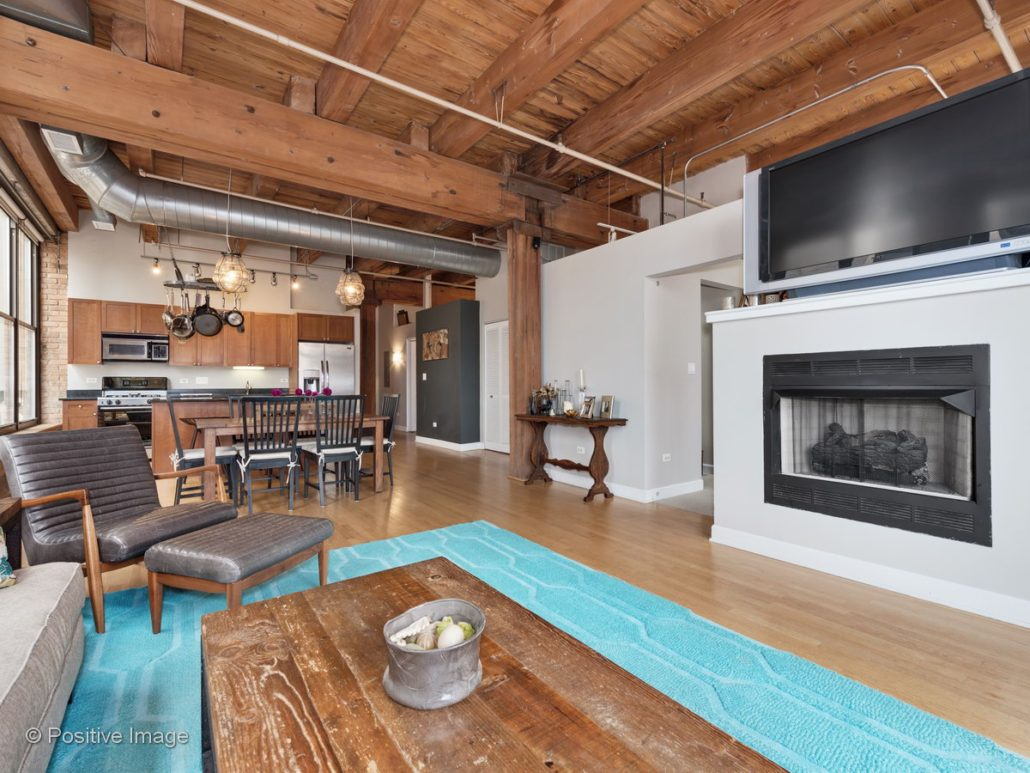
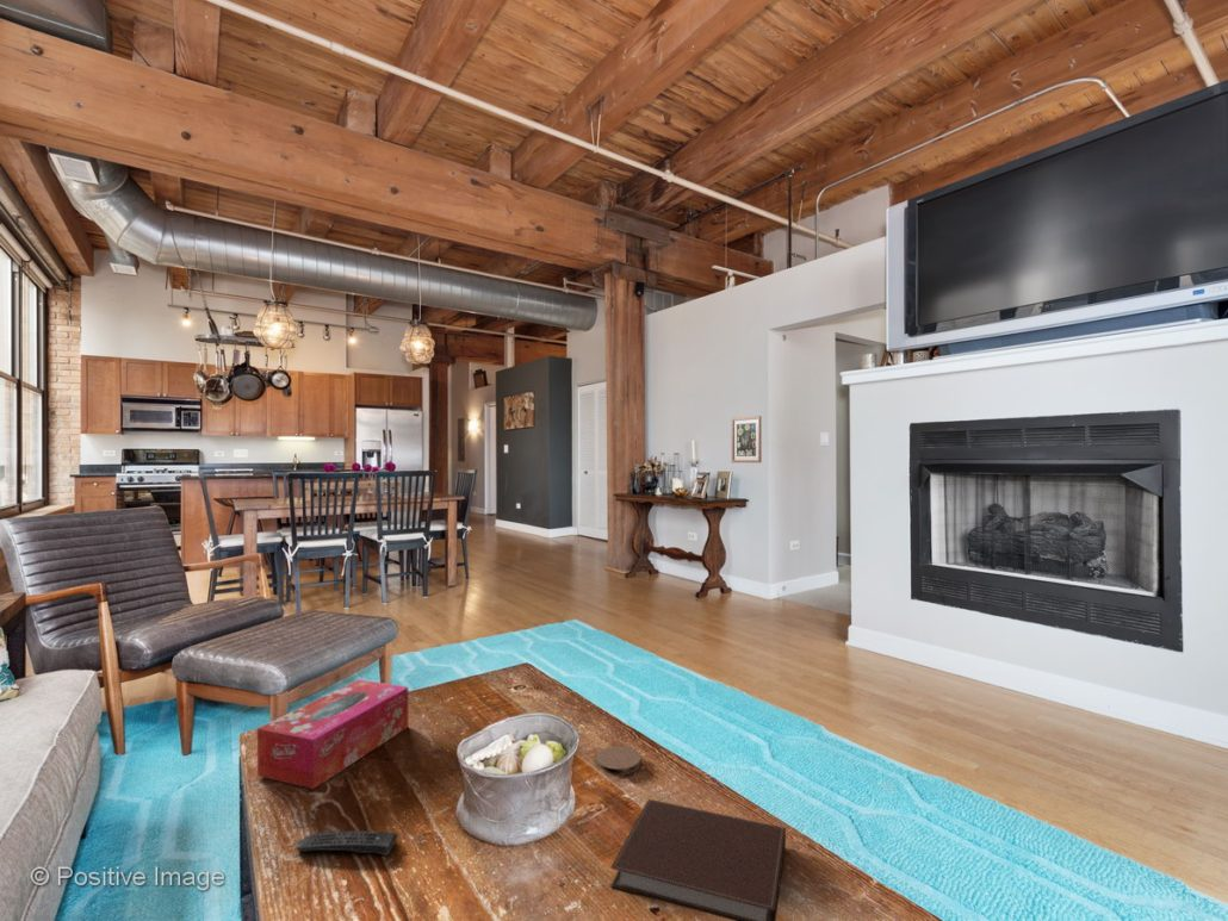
+ remote control [294,829,398,857]
+ notebook [609,798,787,921]
+ wall art [731,415,762,463]
+ coaster [595,745,641,777]
+ tissue box [256,678,409,790]
